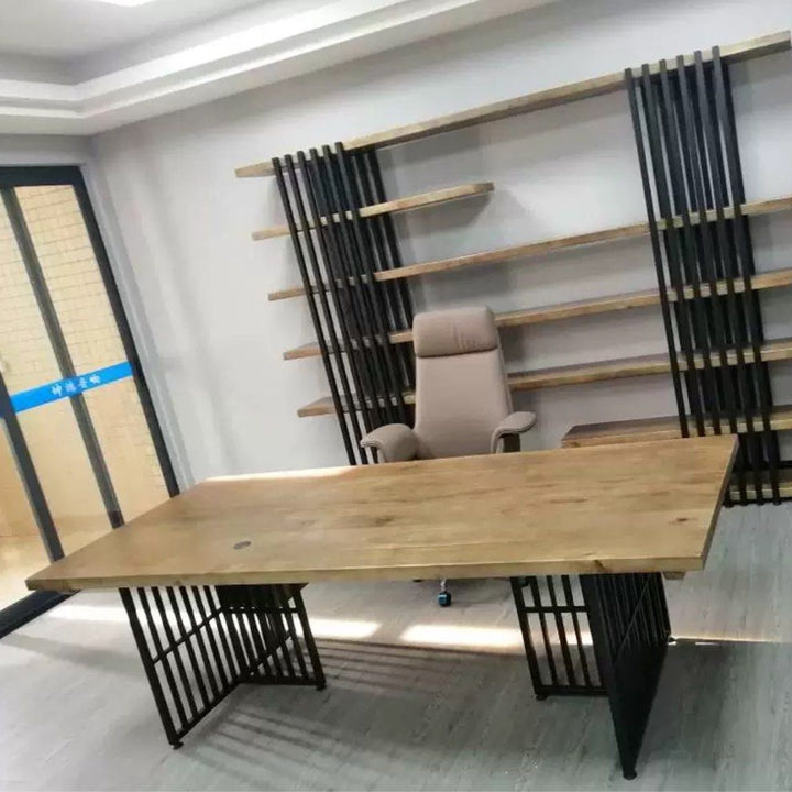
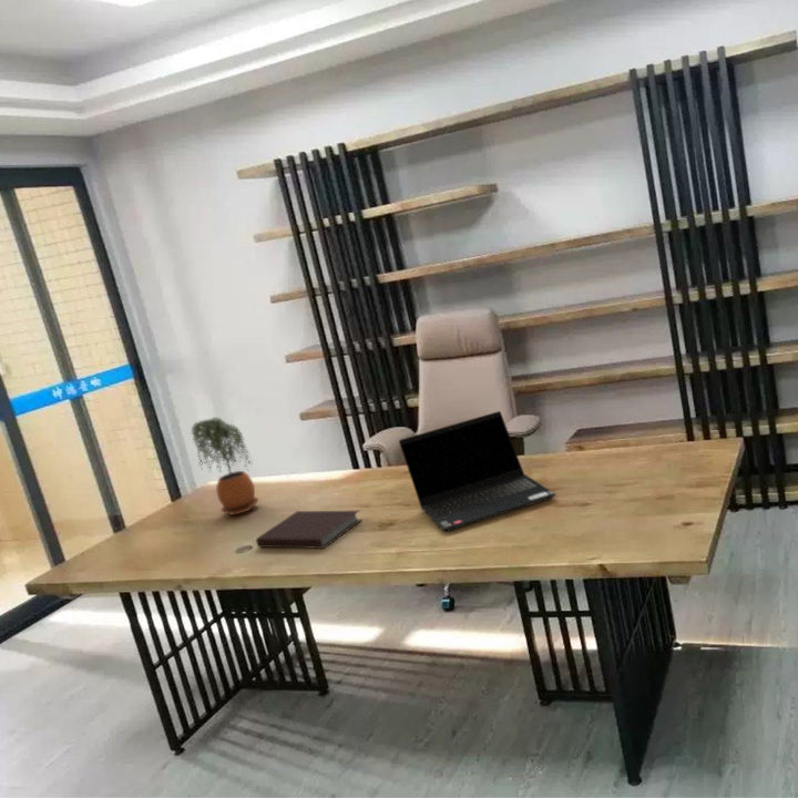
+ notebook [255,510,362,550]
+ potted plant [191,417,259,515]
+ laptop computer [398,410,557,532]
